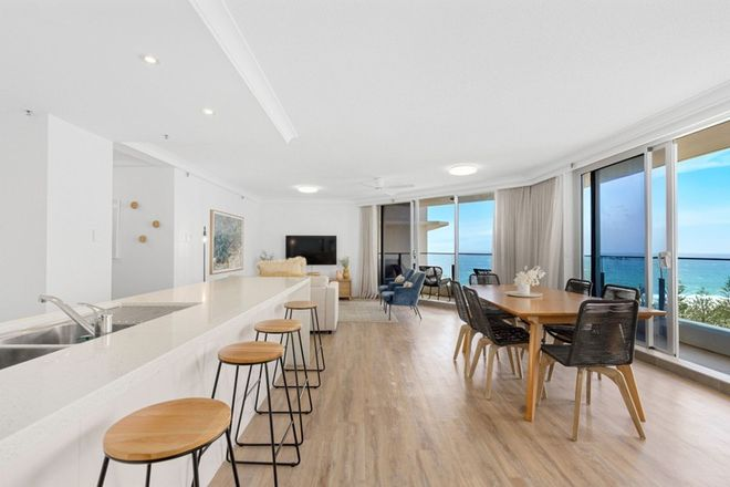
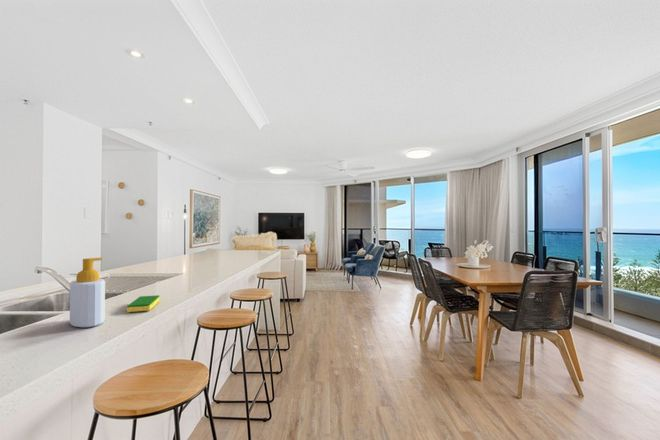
+ dish sponge [126,294,161,313]
+ soap bottle [69,257,106,328]
